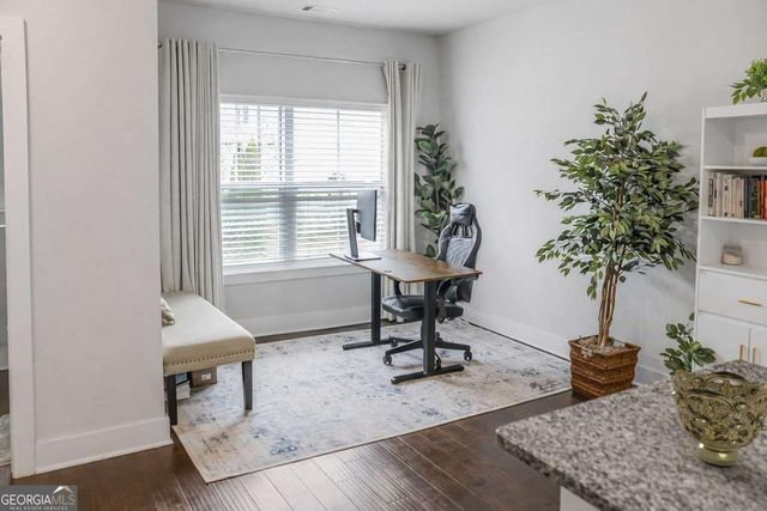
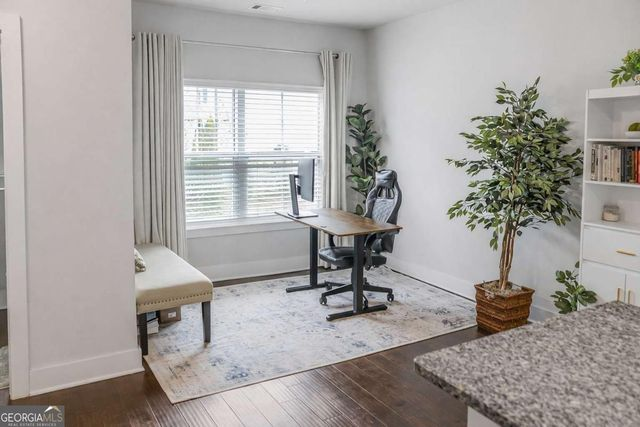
- decorative bowl [670,367,767,467]
